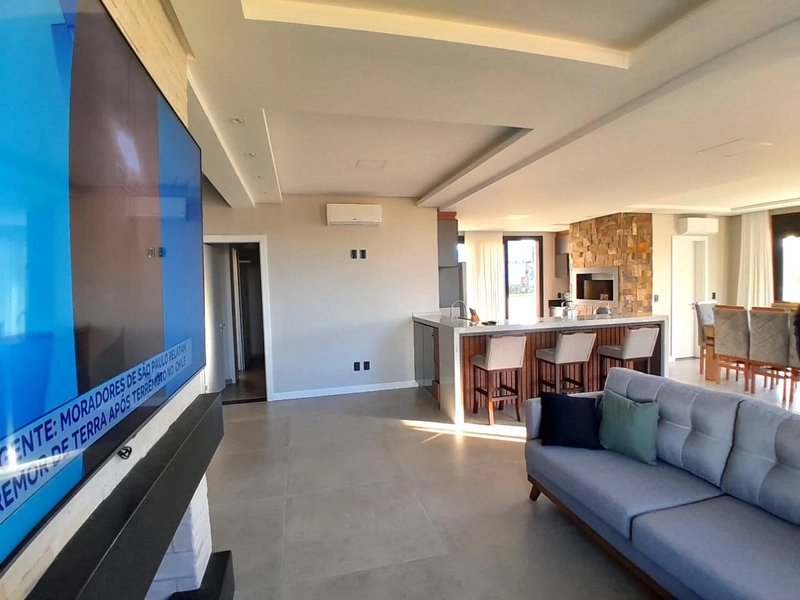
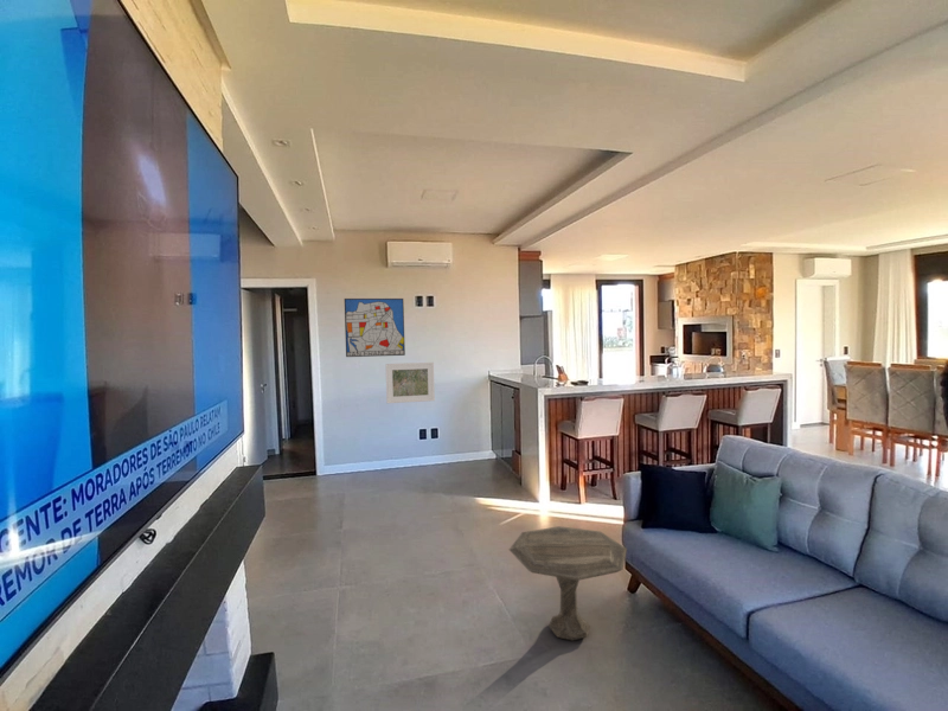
+ side table [508,525,628,641]
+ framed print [385,361,436,404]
+ wall art [344,297,406,358]
